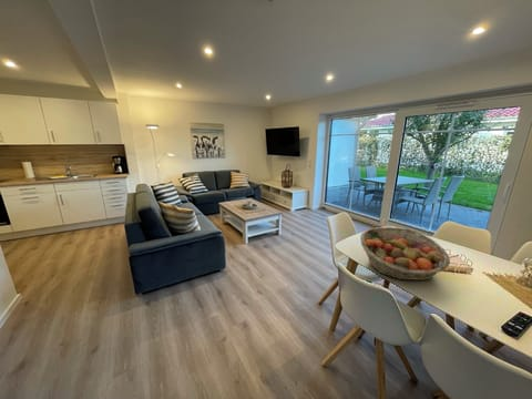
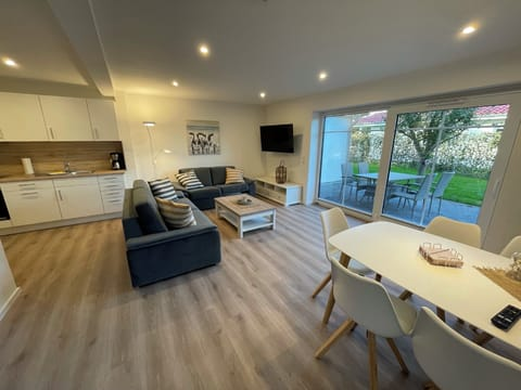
- fruit basket [359,226,451,282]
